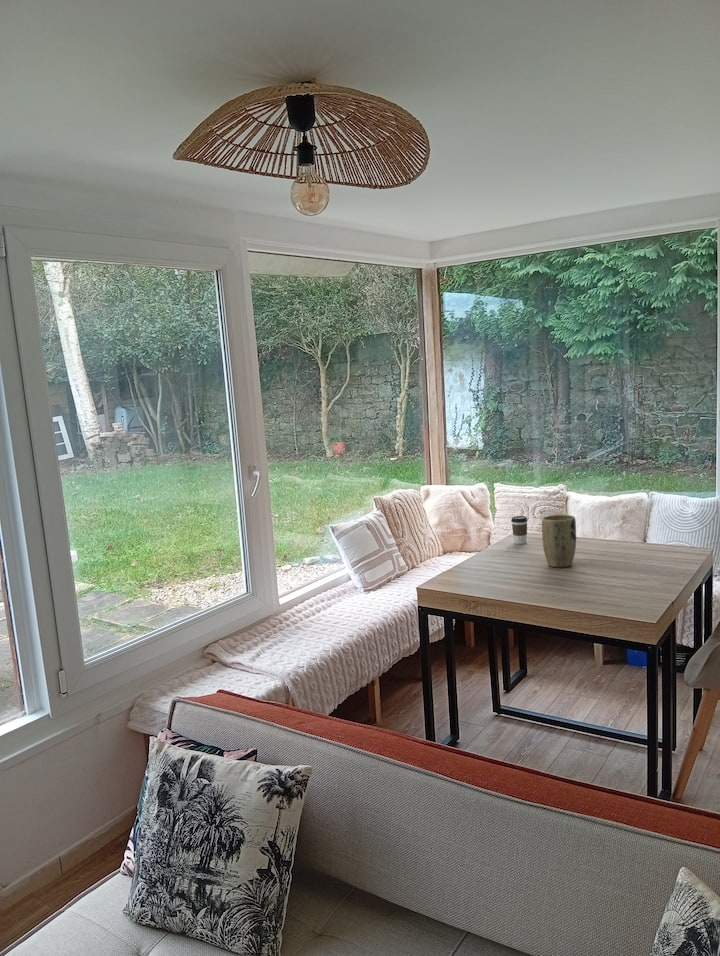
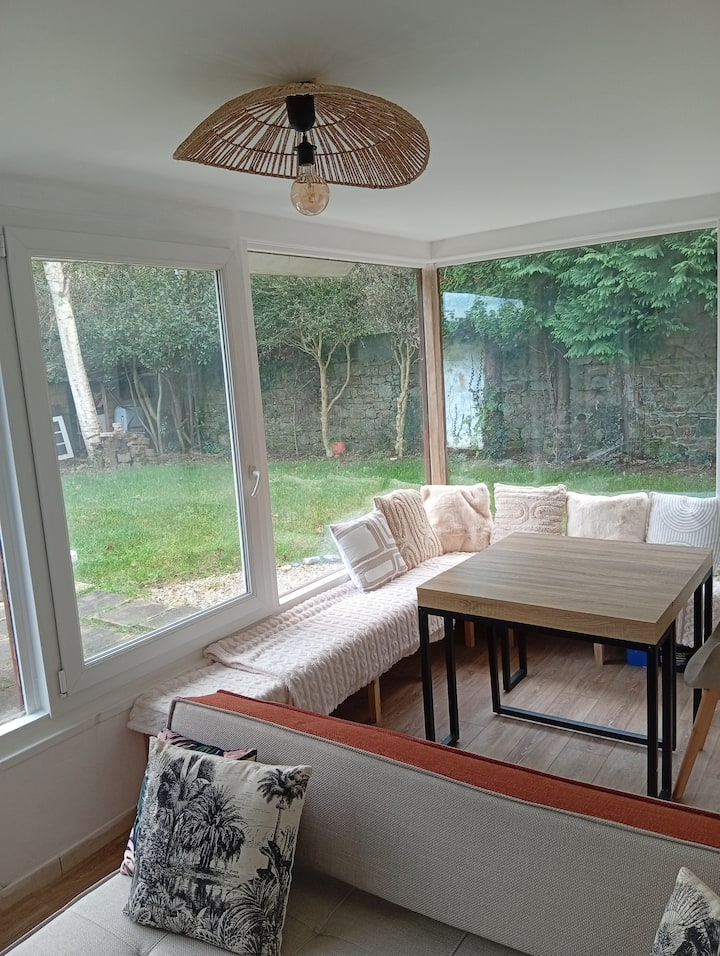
- coffee cup [510,515,528,545]
- plant pot [541,514,577,568]
